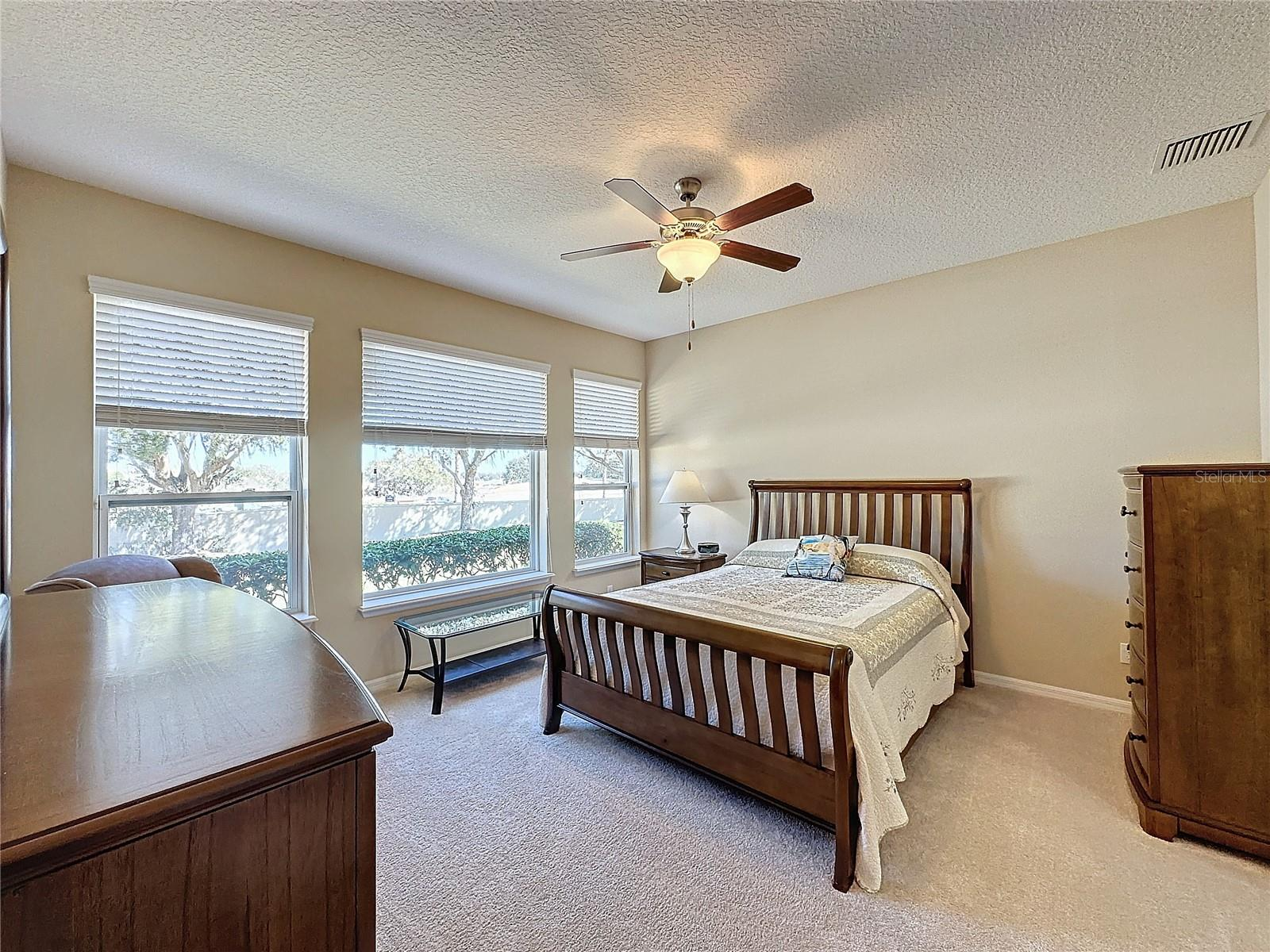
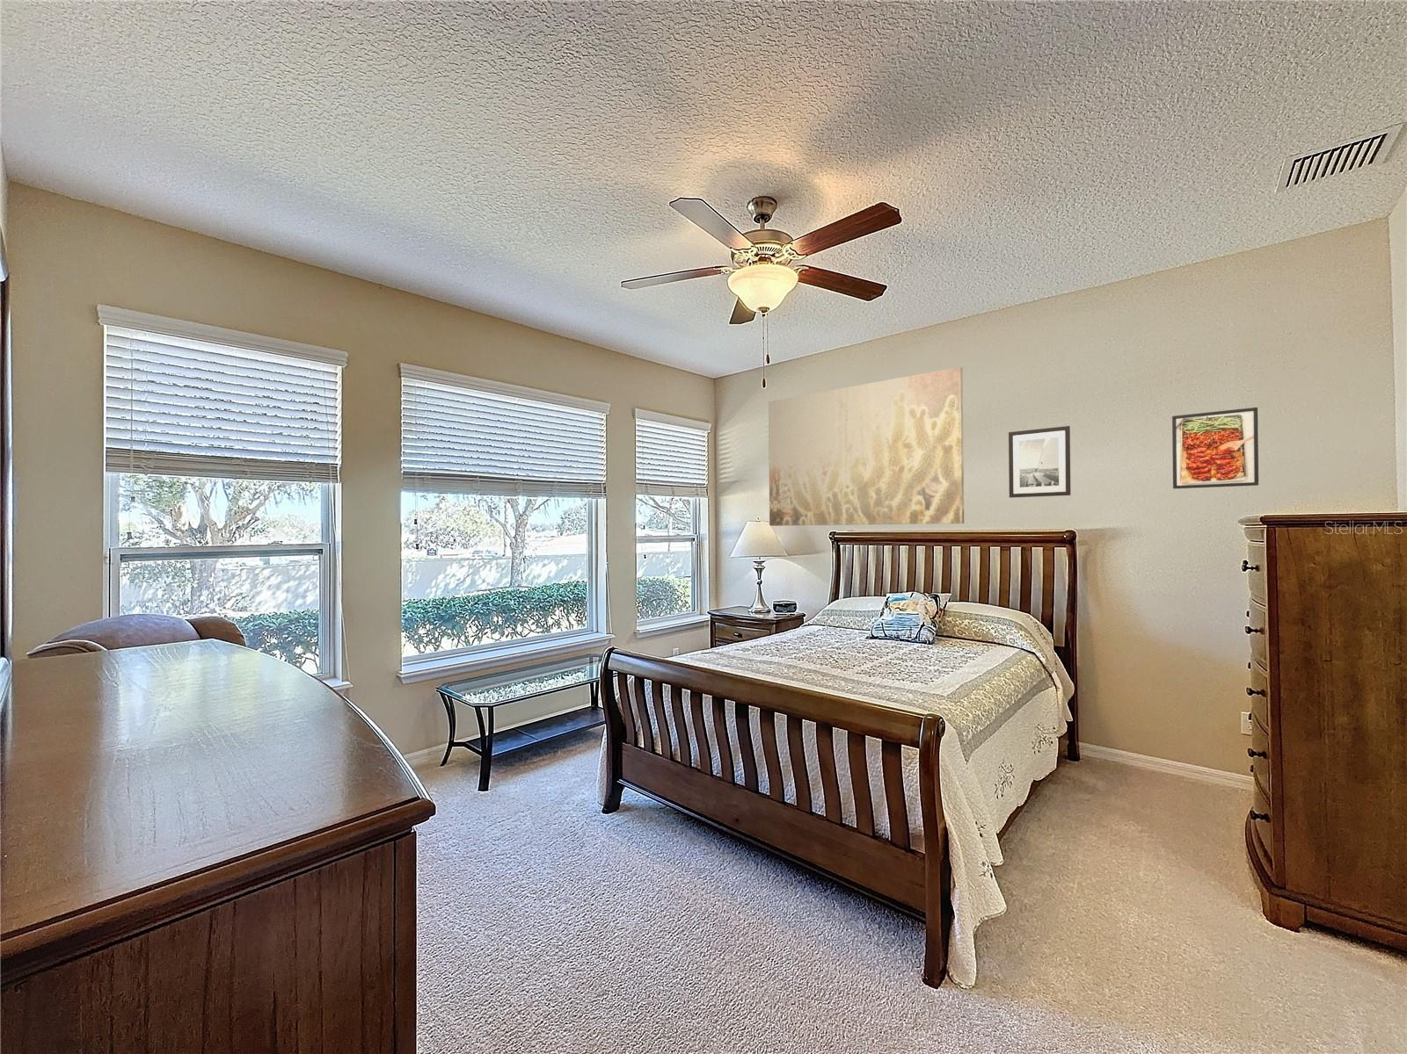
+ wall art [768,366,965,527]
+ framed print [1171,406,1260,489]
+ wall art [1008,425,1071,499]
